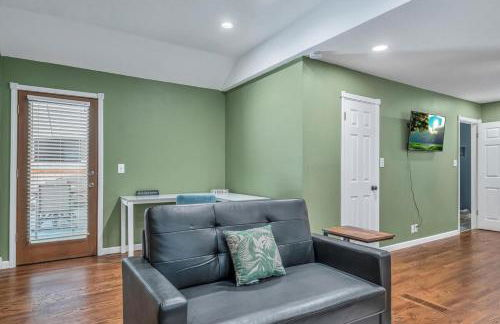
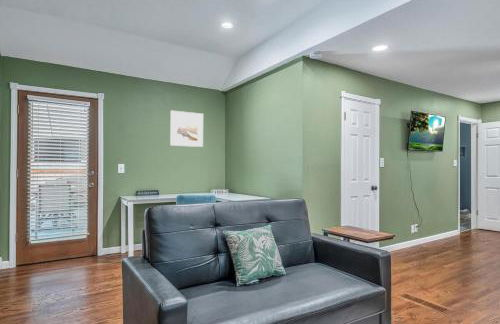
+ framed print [169,110,204,148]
